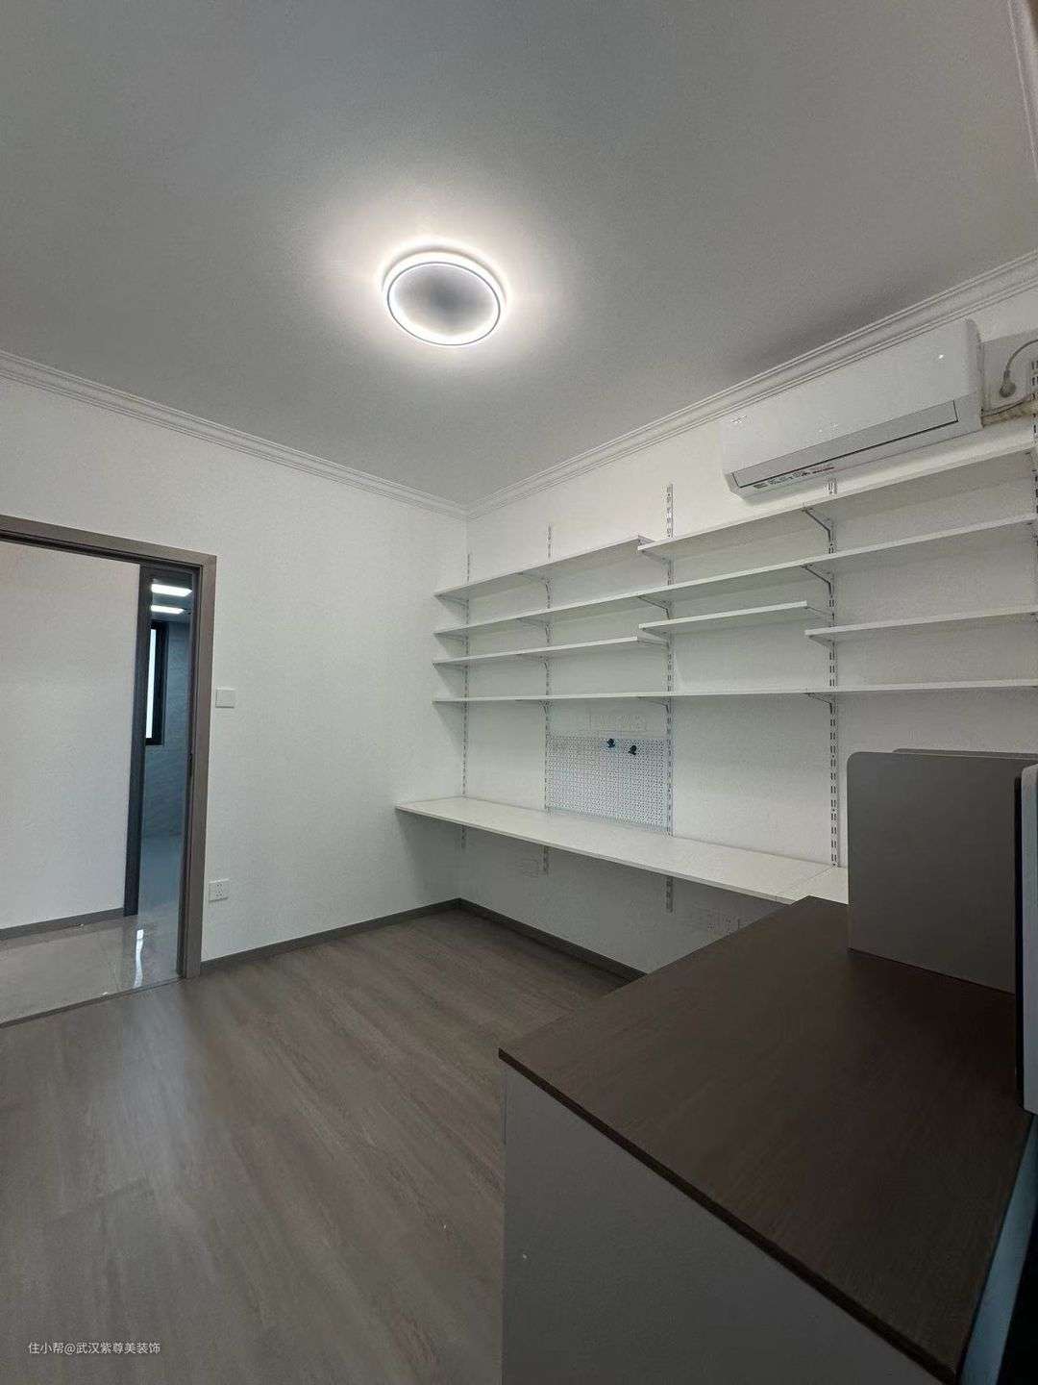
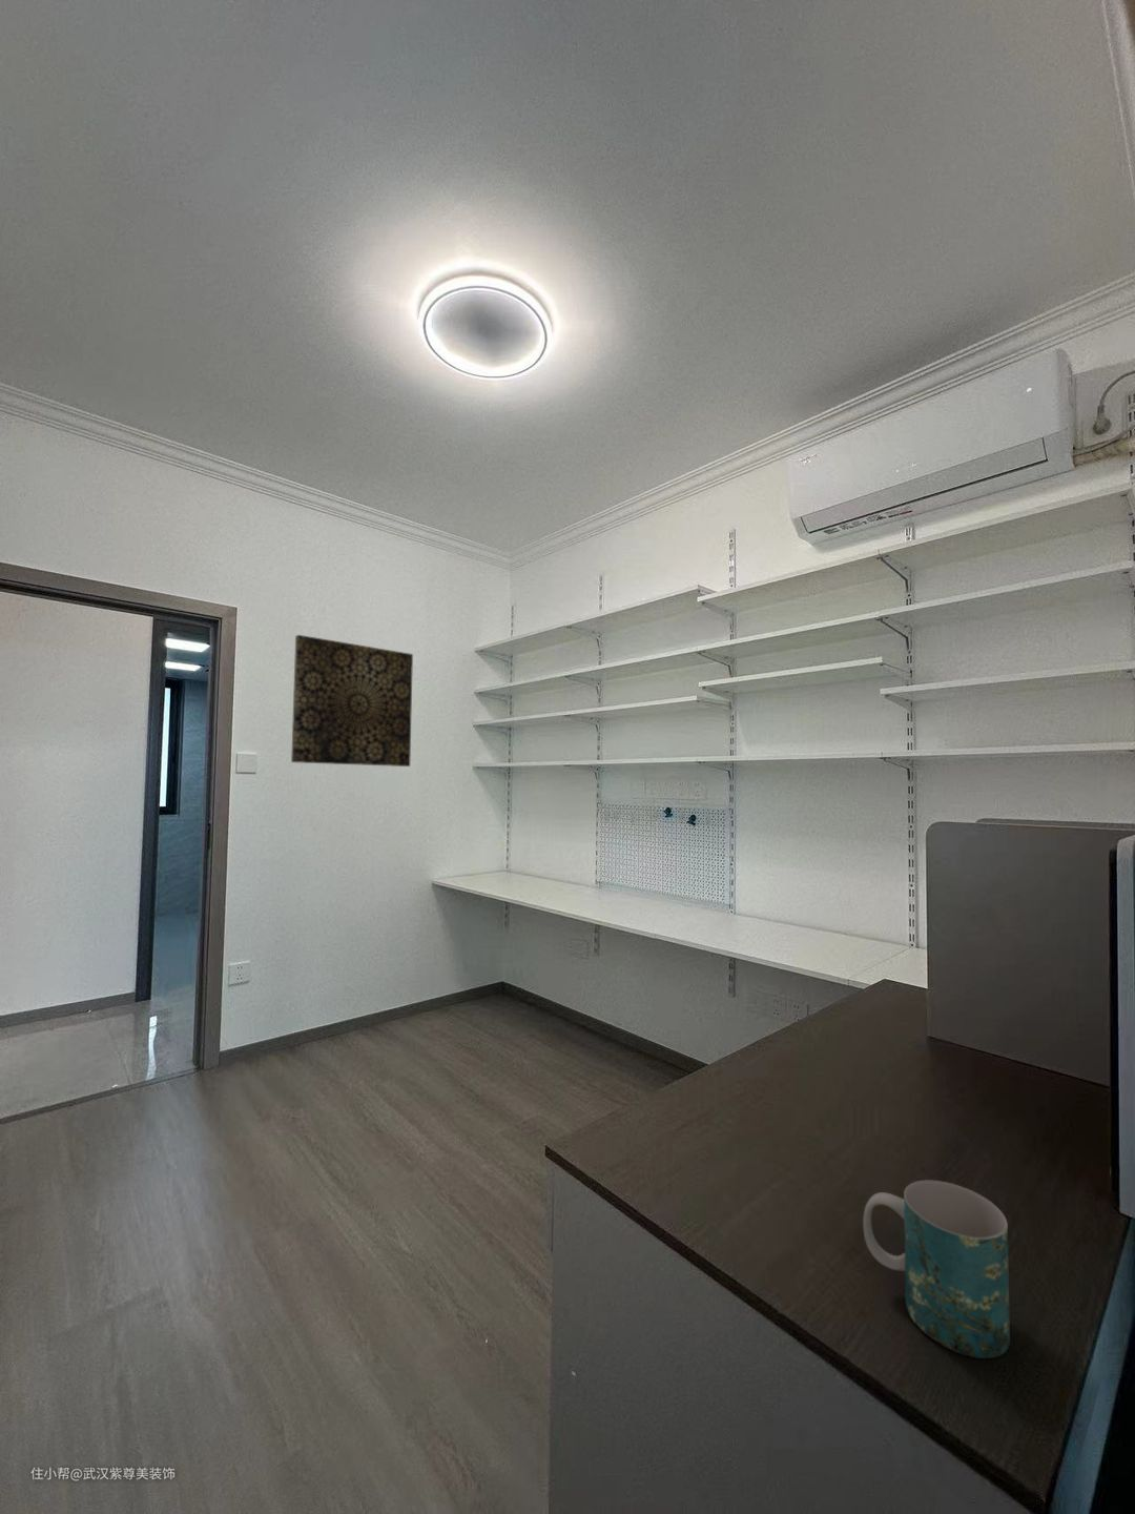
+ wall art [290,634,414,768]
+ mug [862,1180,1011,1359]
